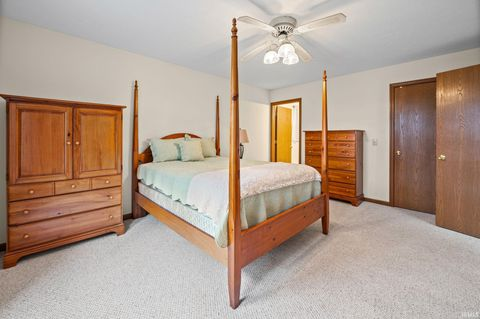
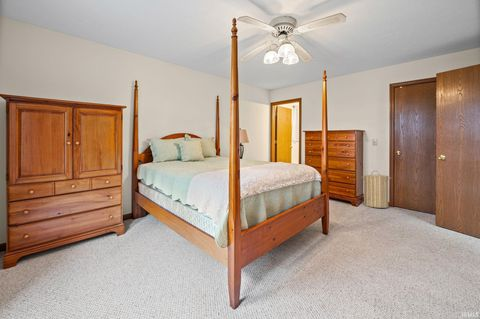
+ laundry hamper [360,170,392,209]
